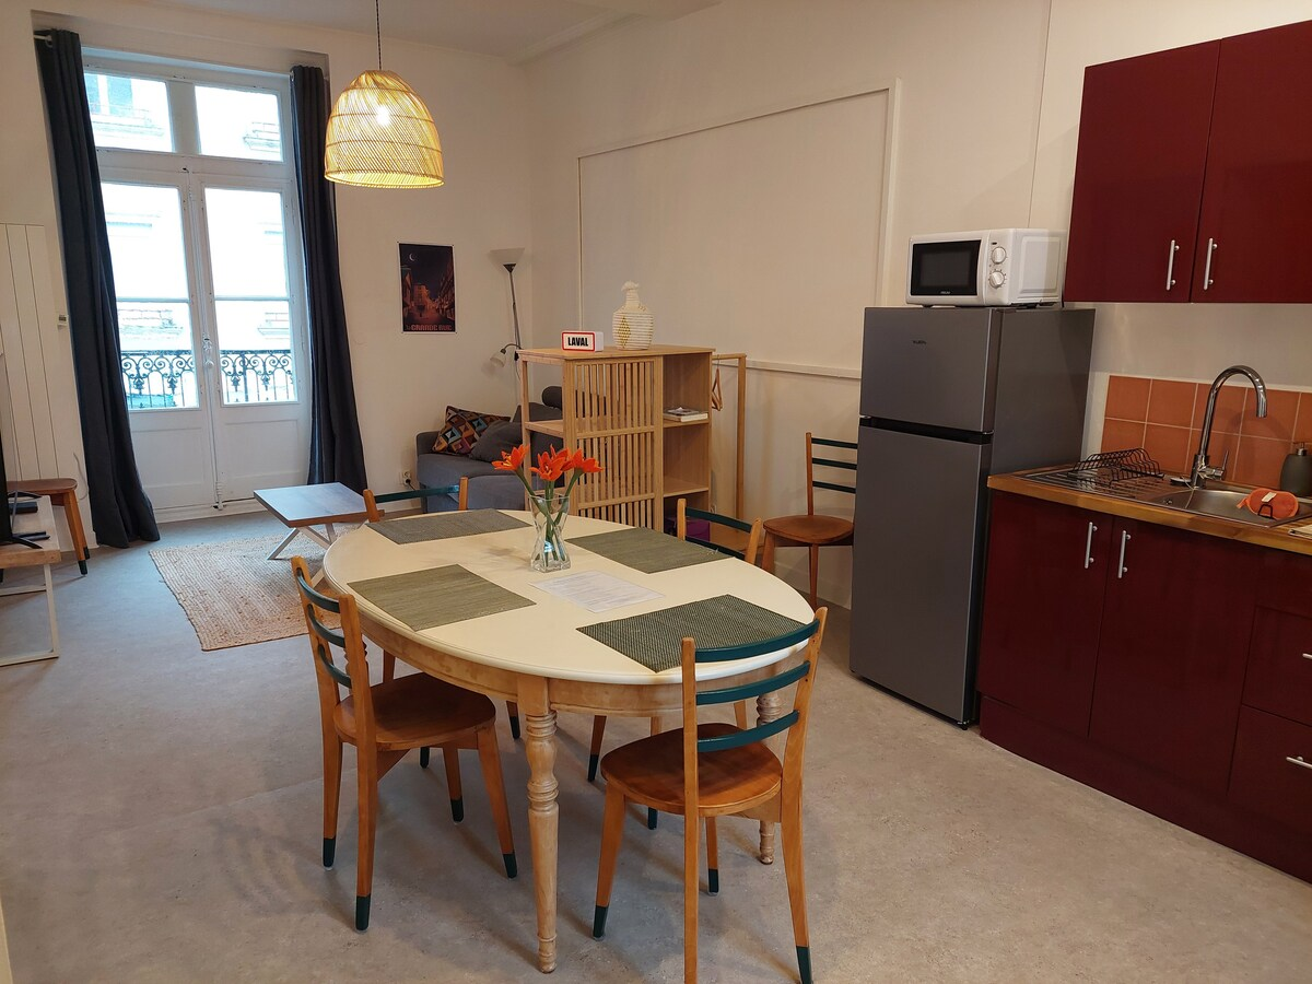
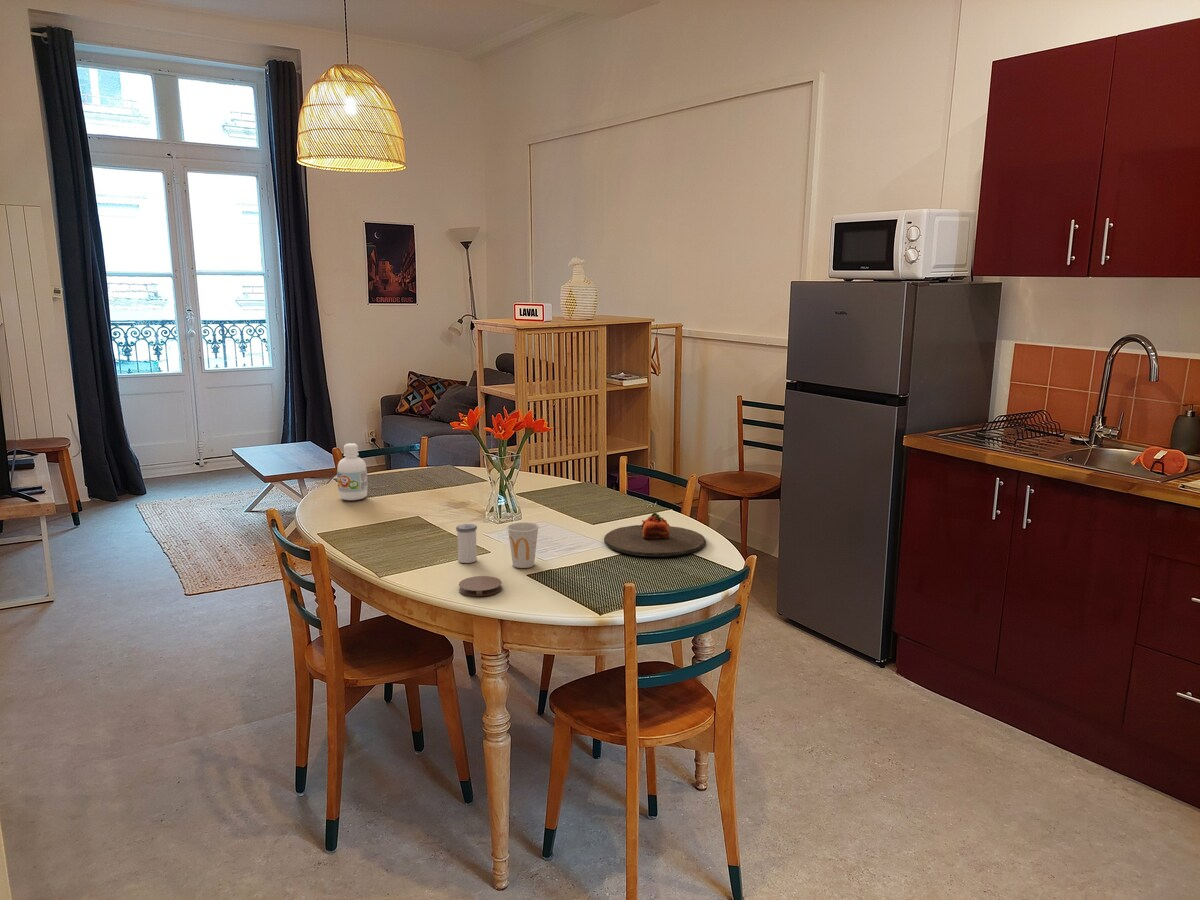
+ salt shaker [455,523,478,564]
+ cup [506,521,540,569]
+ bottle [336,442,369,501]
+ coaster [458,575,503,597]
+ plate [603,511,707,558]
